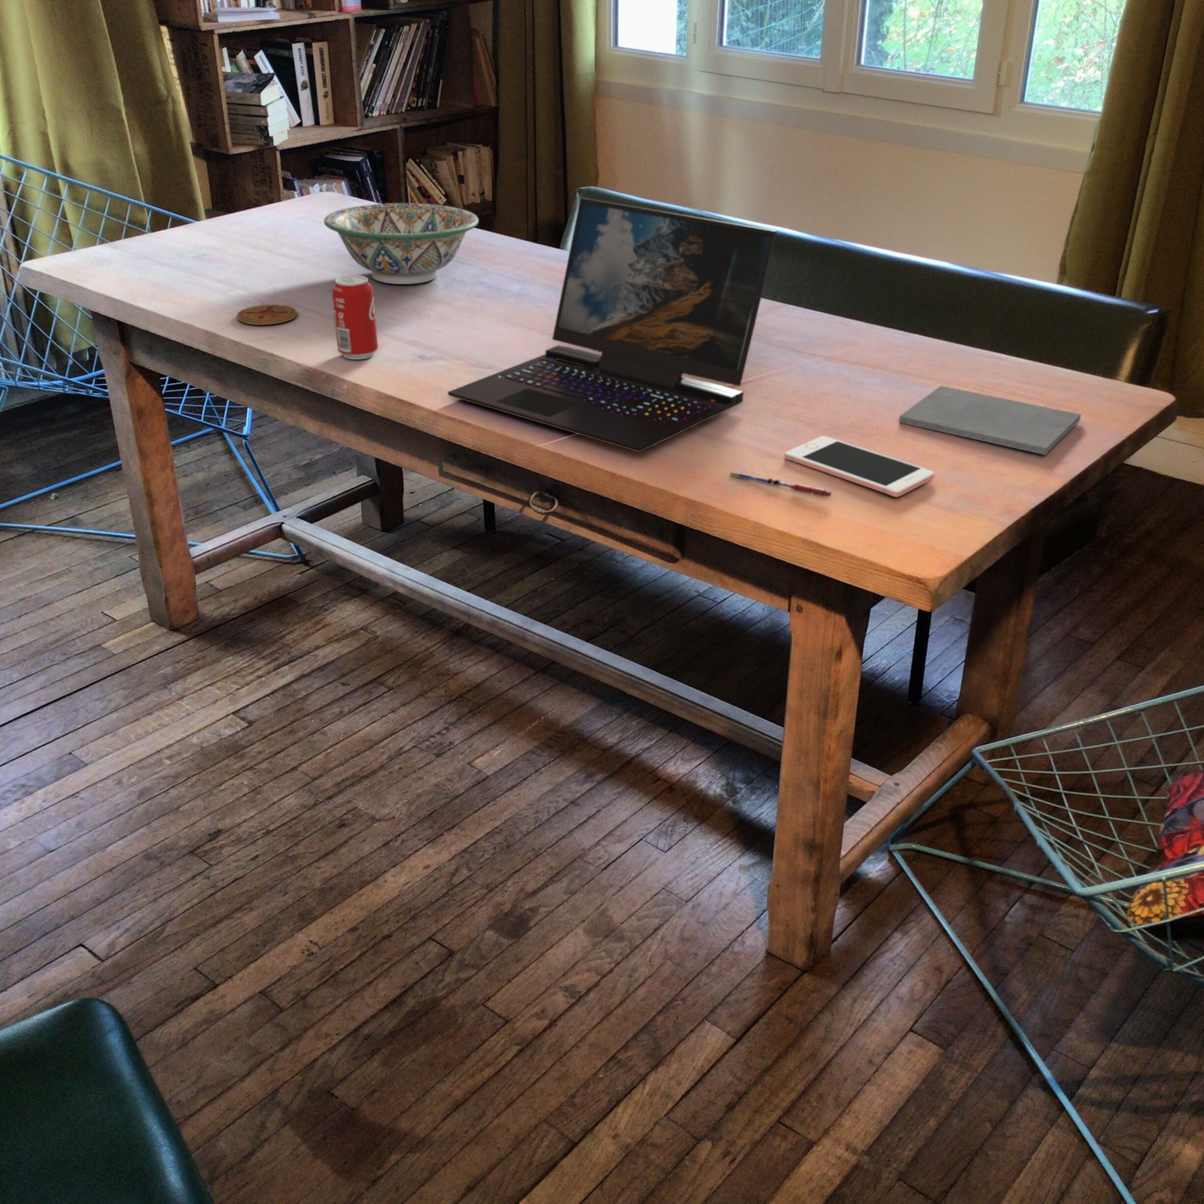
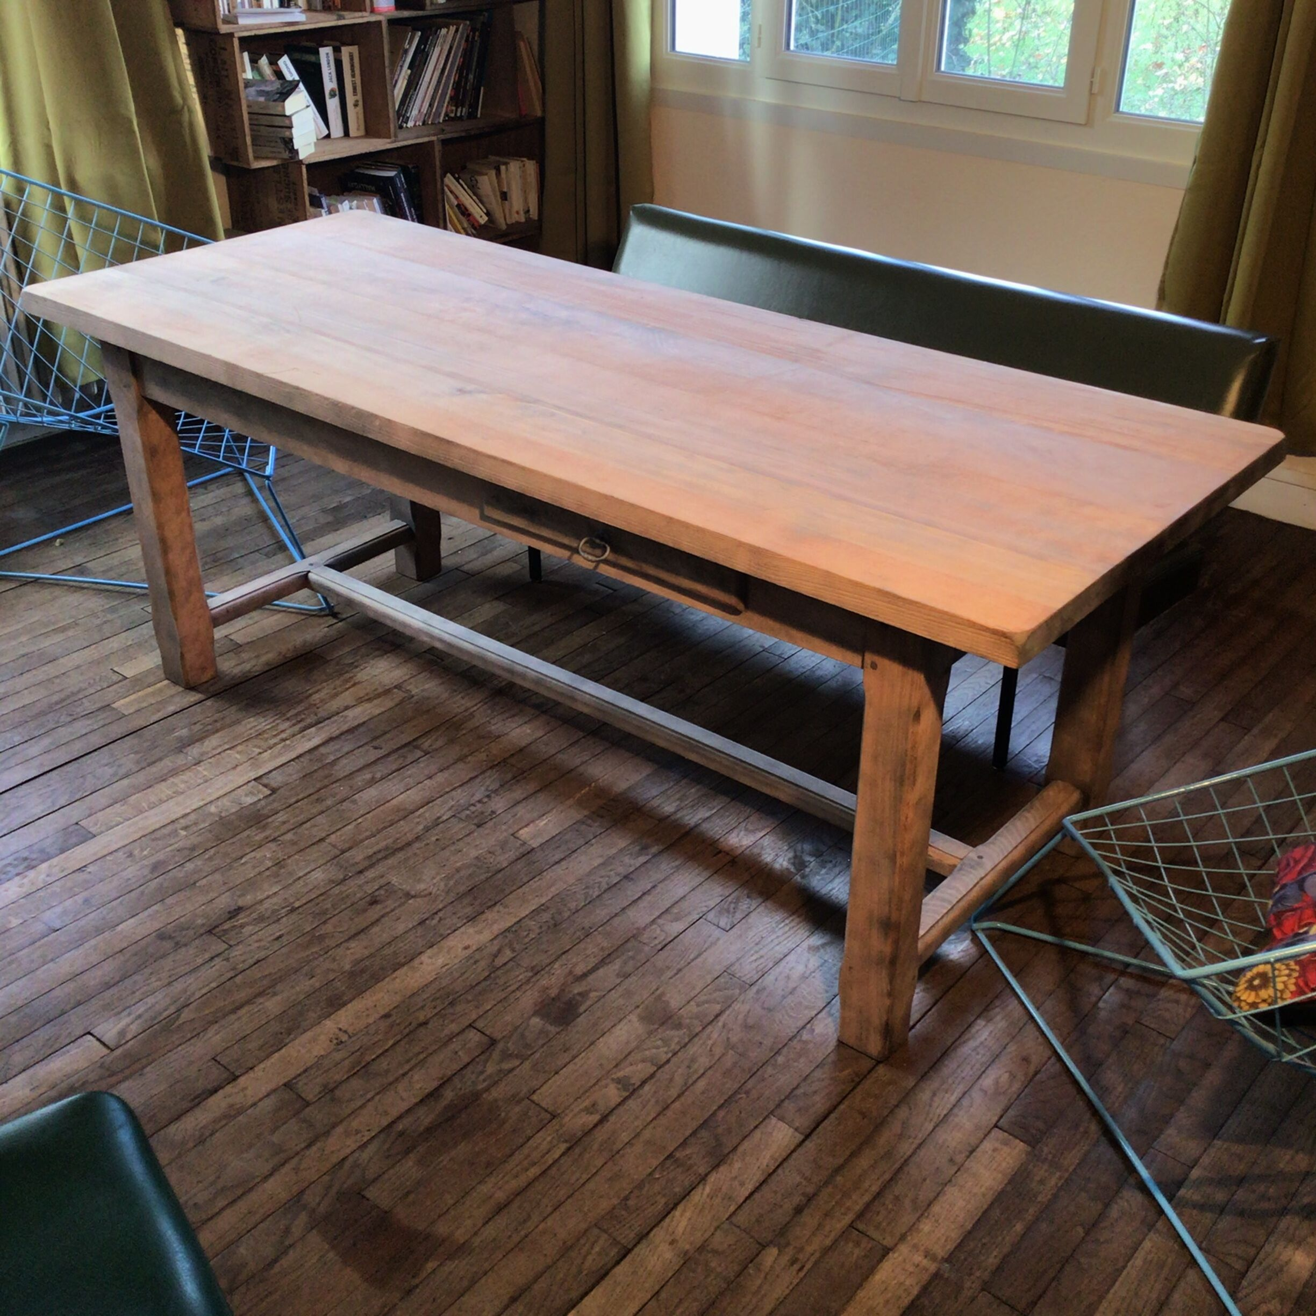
- beverage can [331,275,378,361]
- cell phone [784,436,935,497]
- laptop [447,197,777,453]
- pen [730,472,832,497]
- notepad [899,385,1082,455]
- decorative bowl [324,203,479,284]
- coaster [236,304,298,325]
